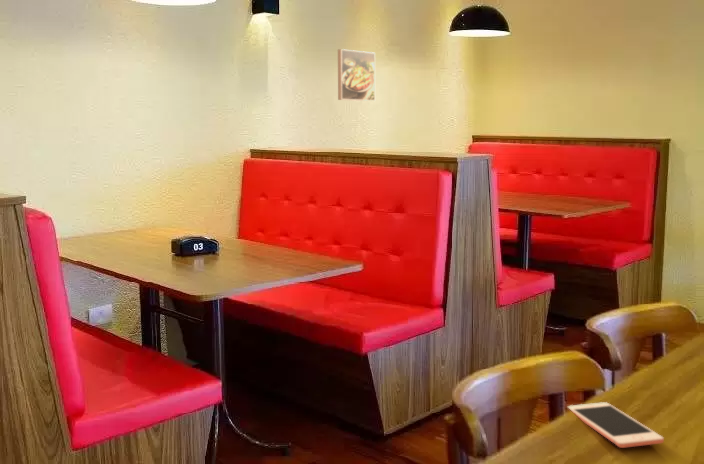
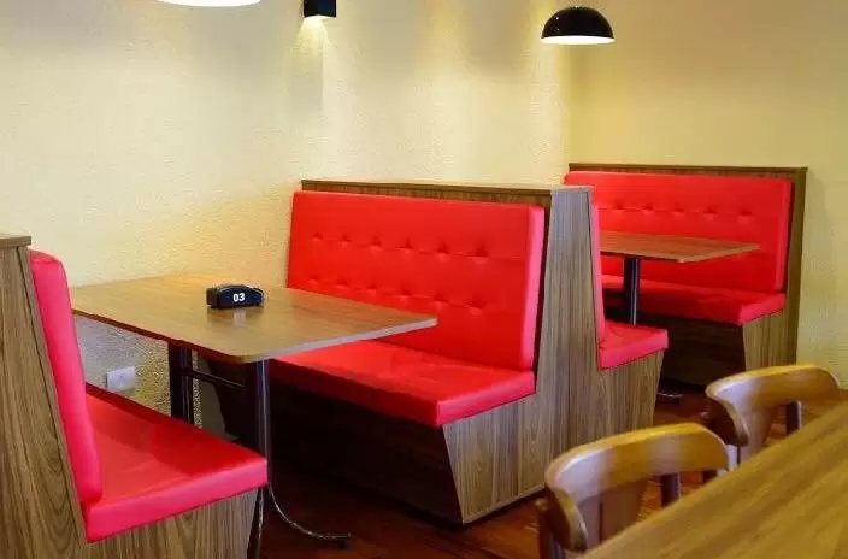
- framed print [337,48,376,102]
- cell phone [567,401,665,449]
